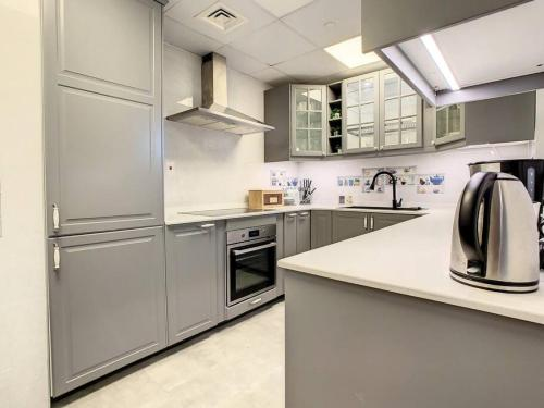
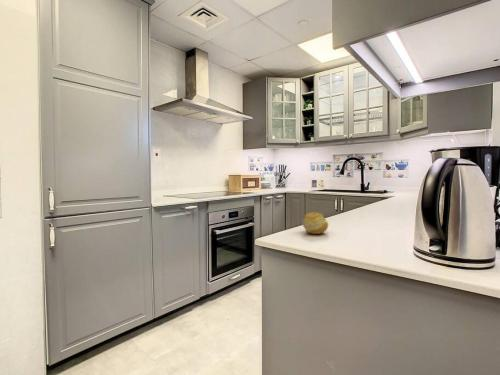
+ fruit [302,211,329,235]
